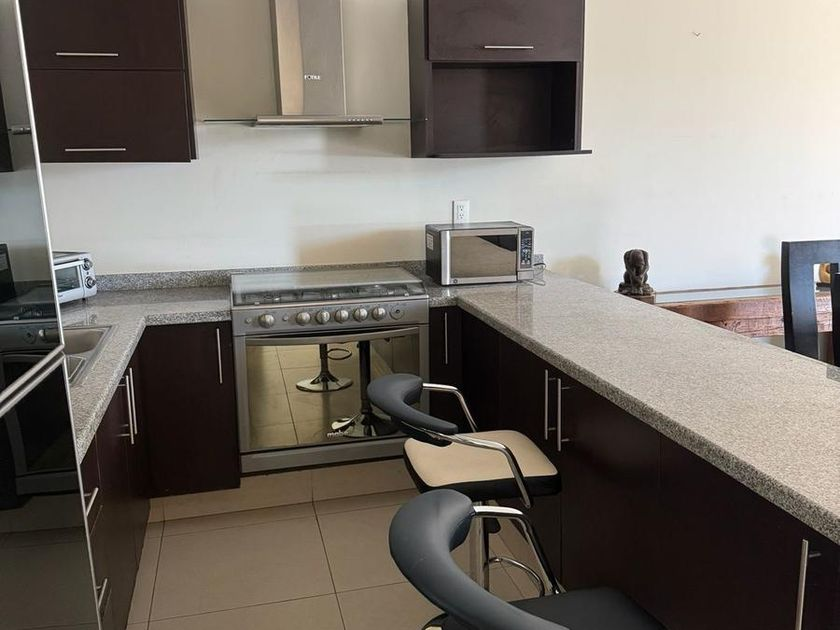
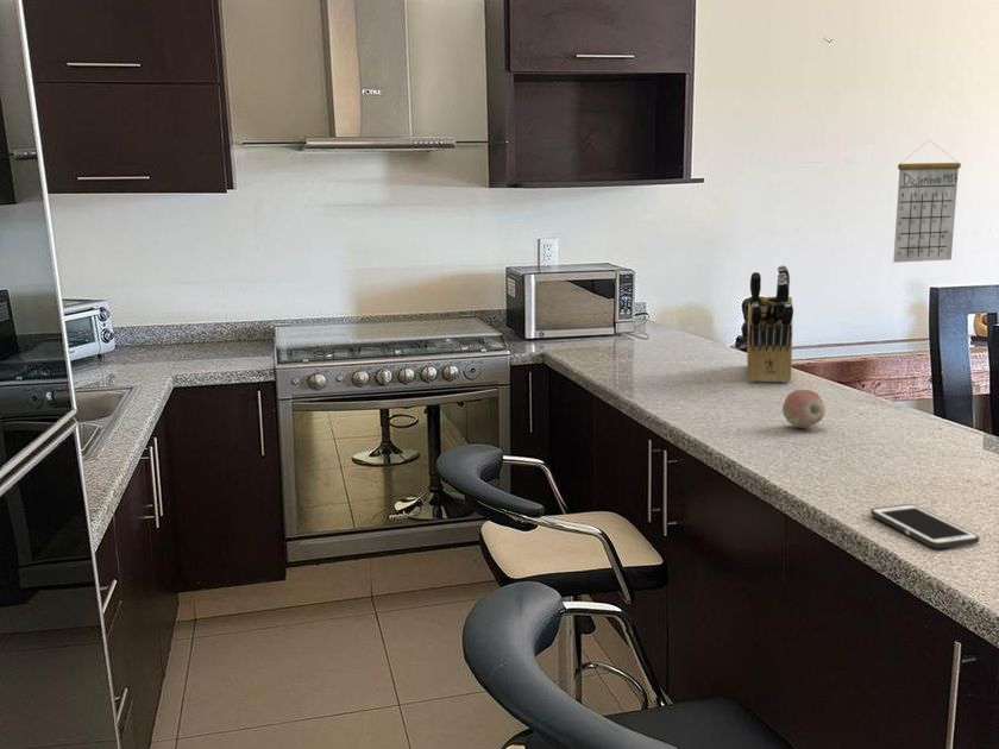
+ fruit [781,389,827,429]
+ calendar [892,138,962,264]
+ knife block [746,264,794,384]
+ cell phone [869,503,980,549]
